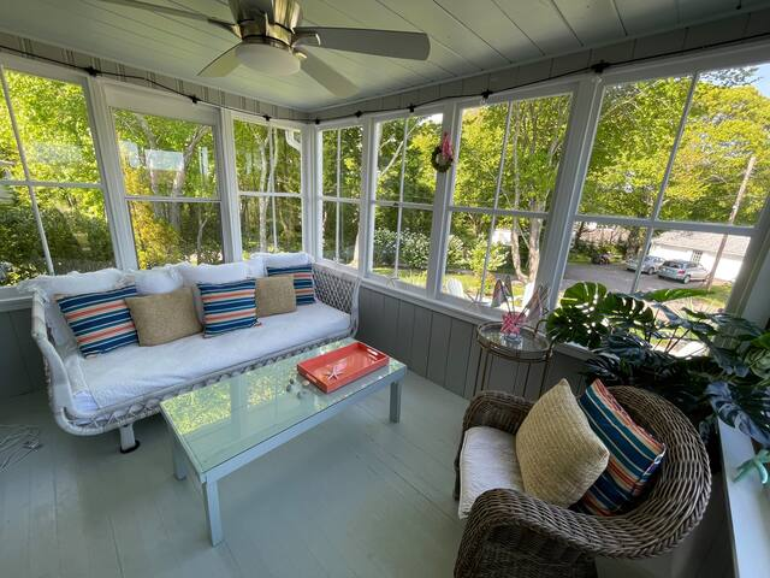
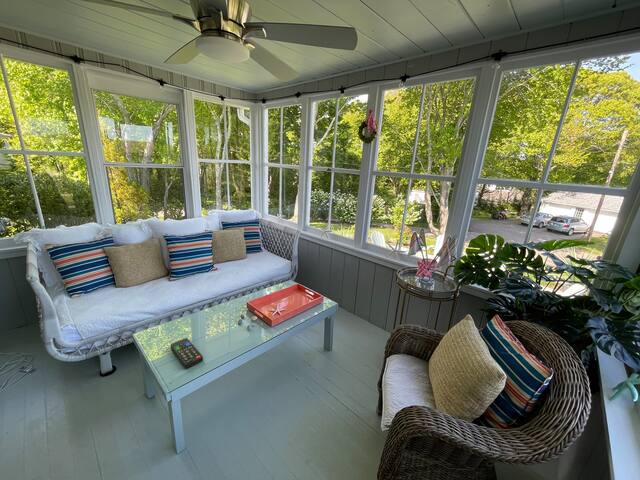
+ remote control [169,337,204,369]
